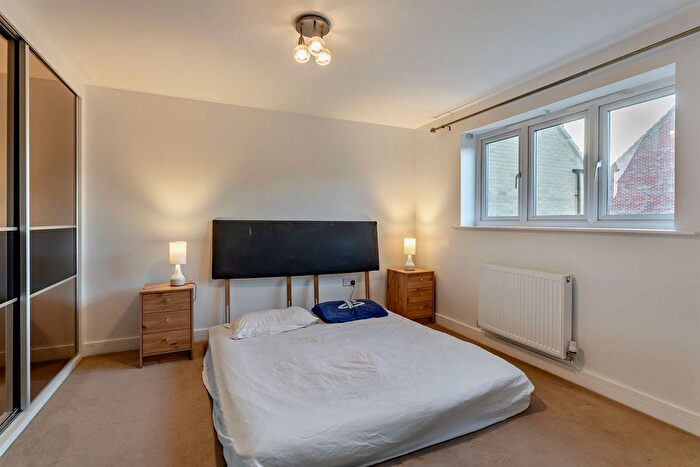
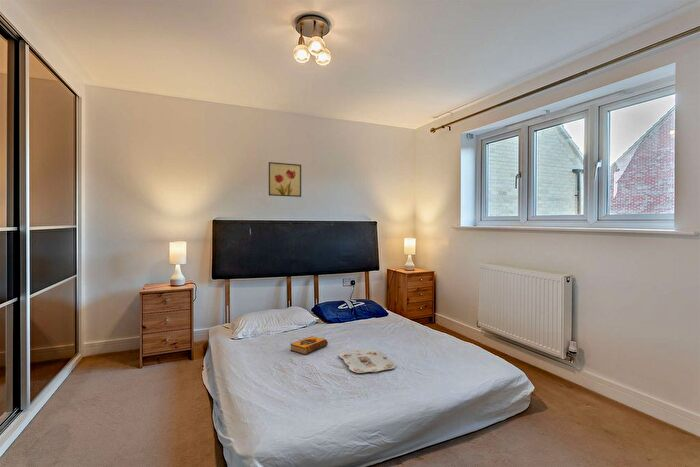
+ hardback book [289,335,329,356]
+ serving tray [338,348,397,374]
+ wall art [268,161,302,198]
